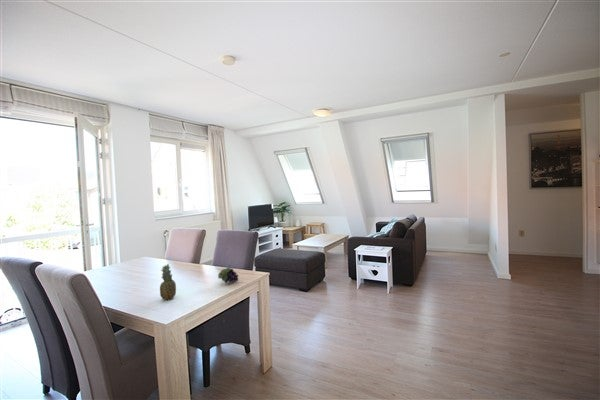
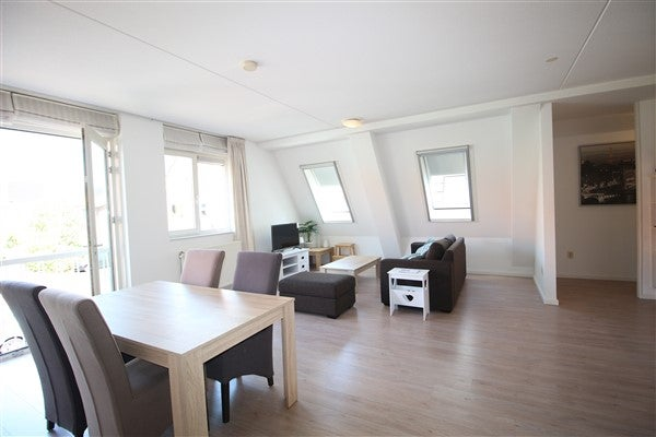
- fruit [159,263,177,301]
- fruit [217,266,239,284]
